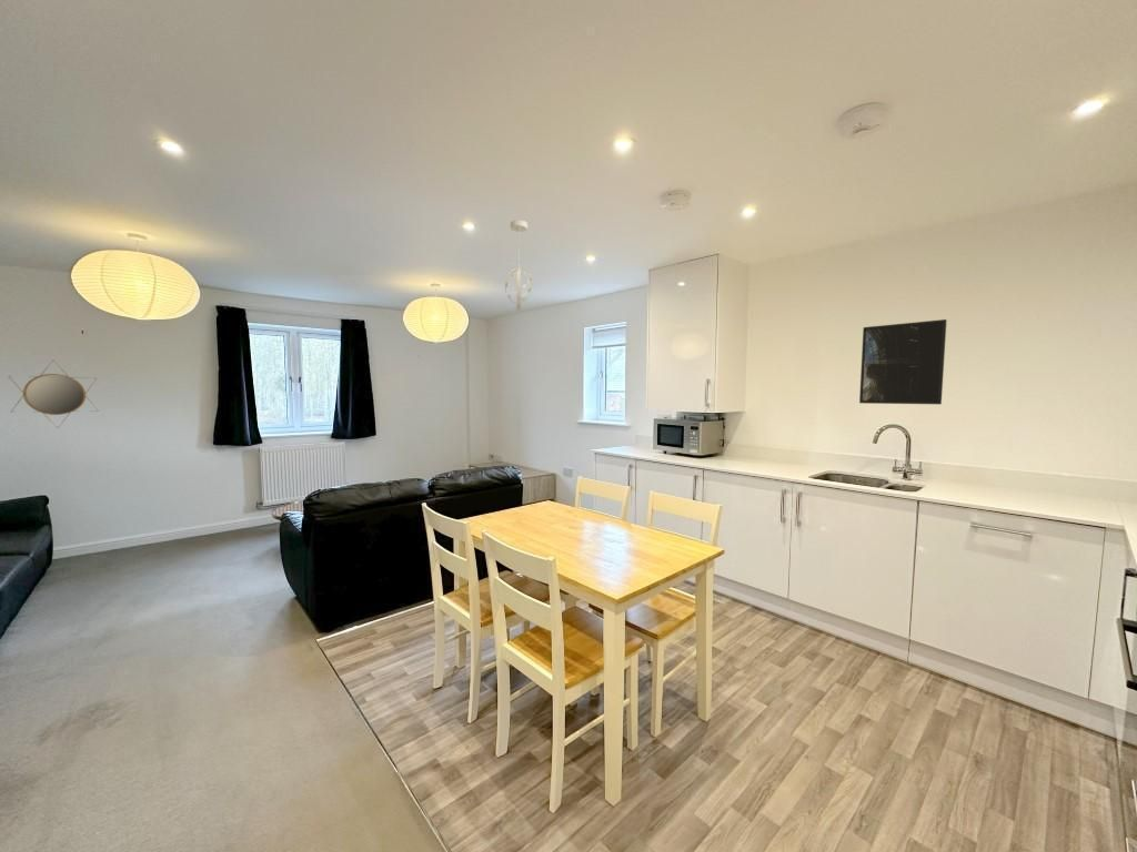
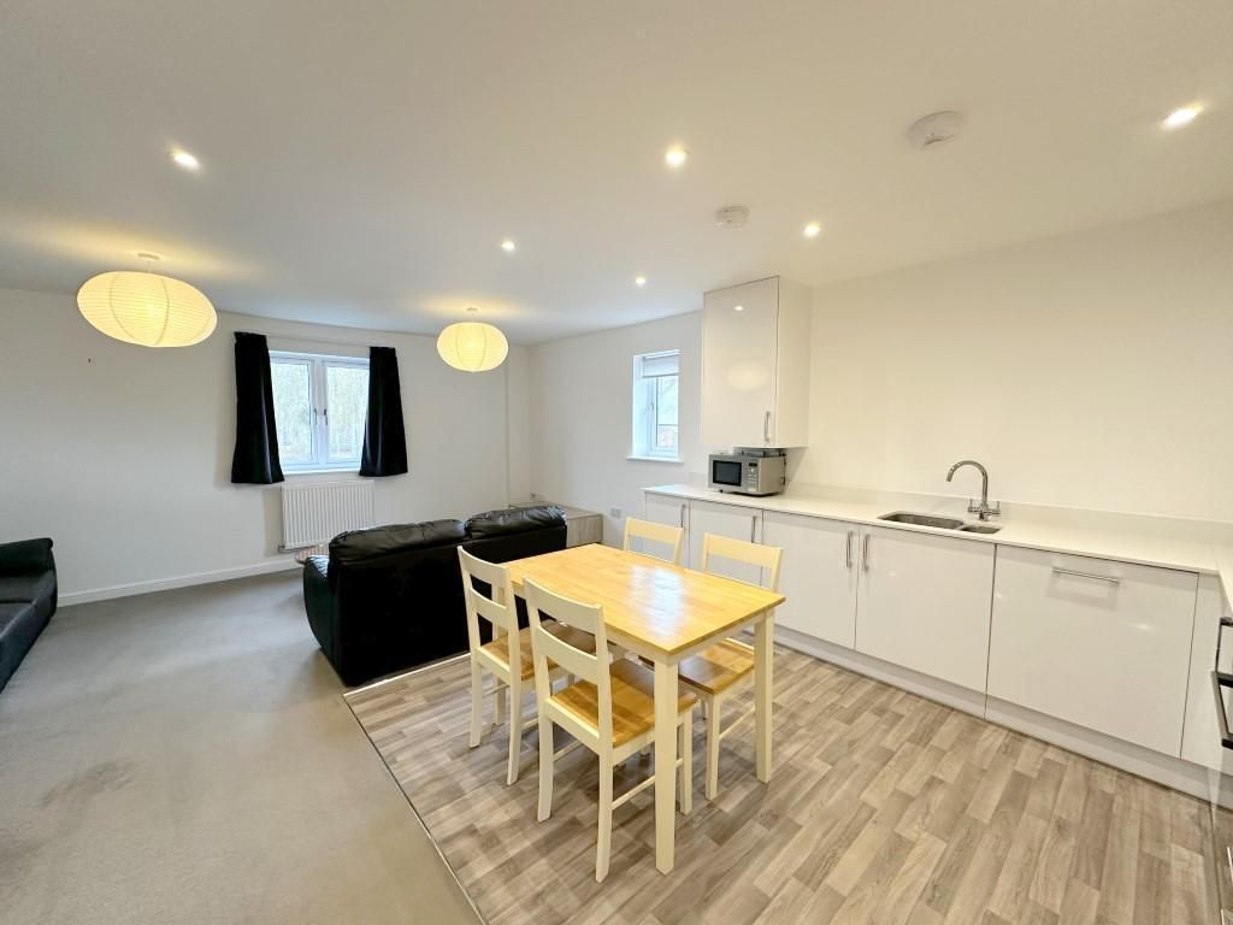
- home mirror [8,359,100,429]
- pendant light [504,219,534,311]
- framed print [858,318,948,405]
